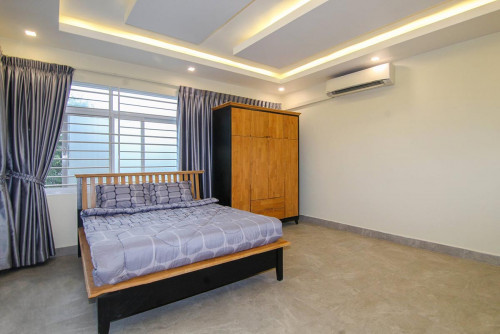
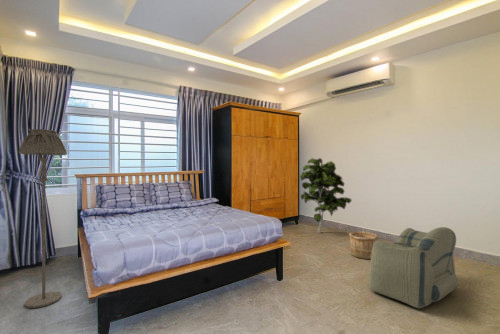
+ wooden bucket [348,230,379,260]
+ indoor plant [299,157,352,234]
+ floor lamp [18,128,68,309]
+ armchair [368,226,459,310]
